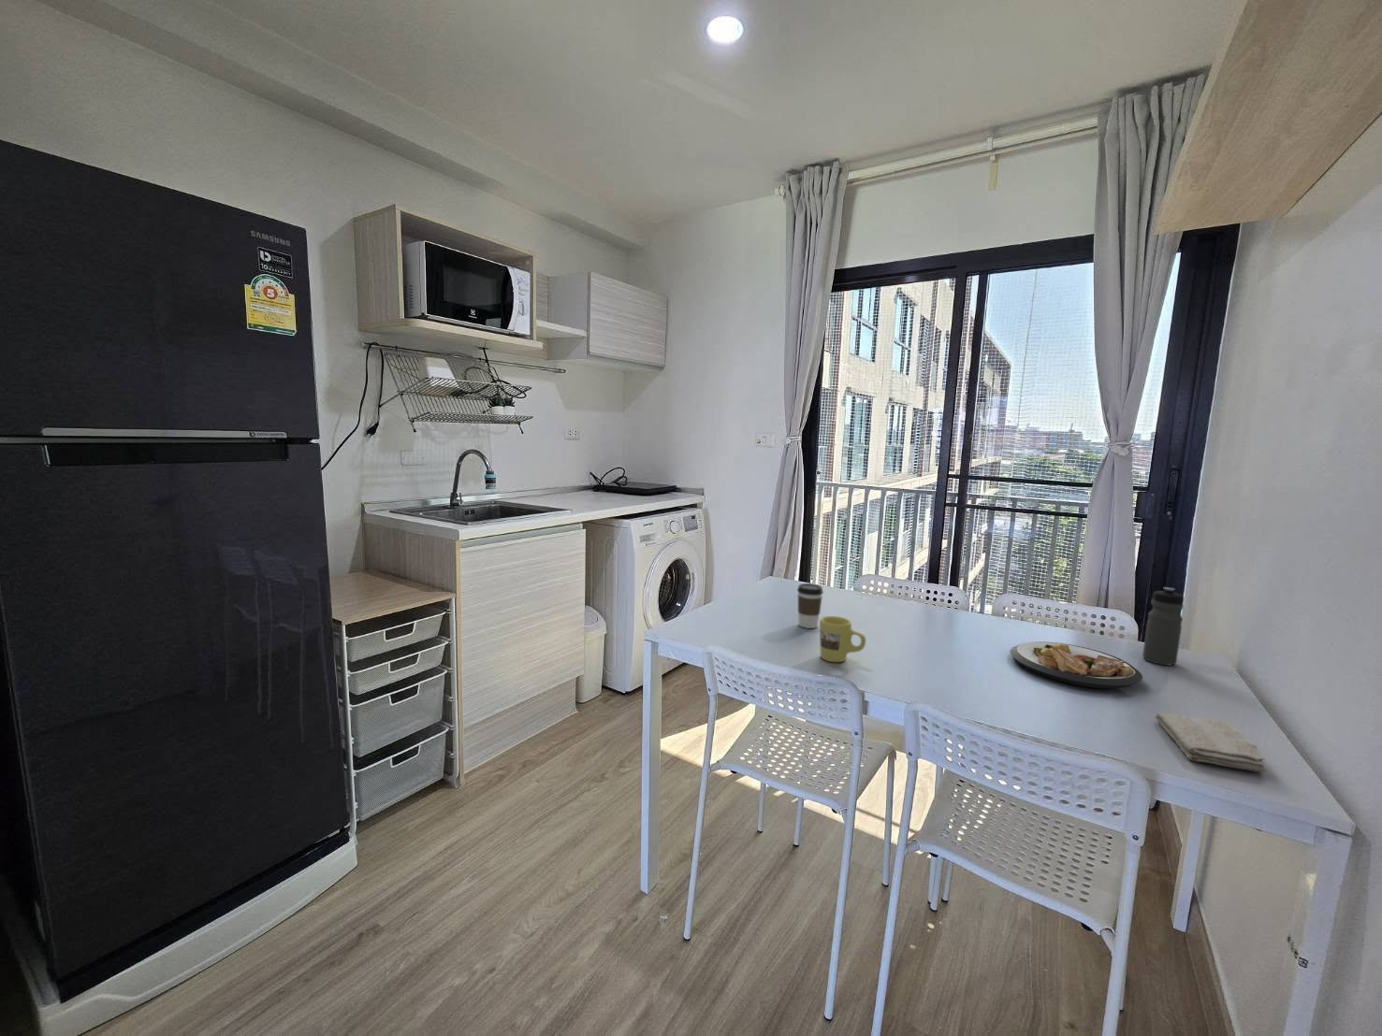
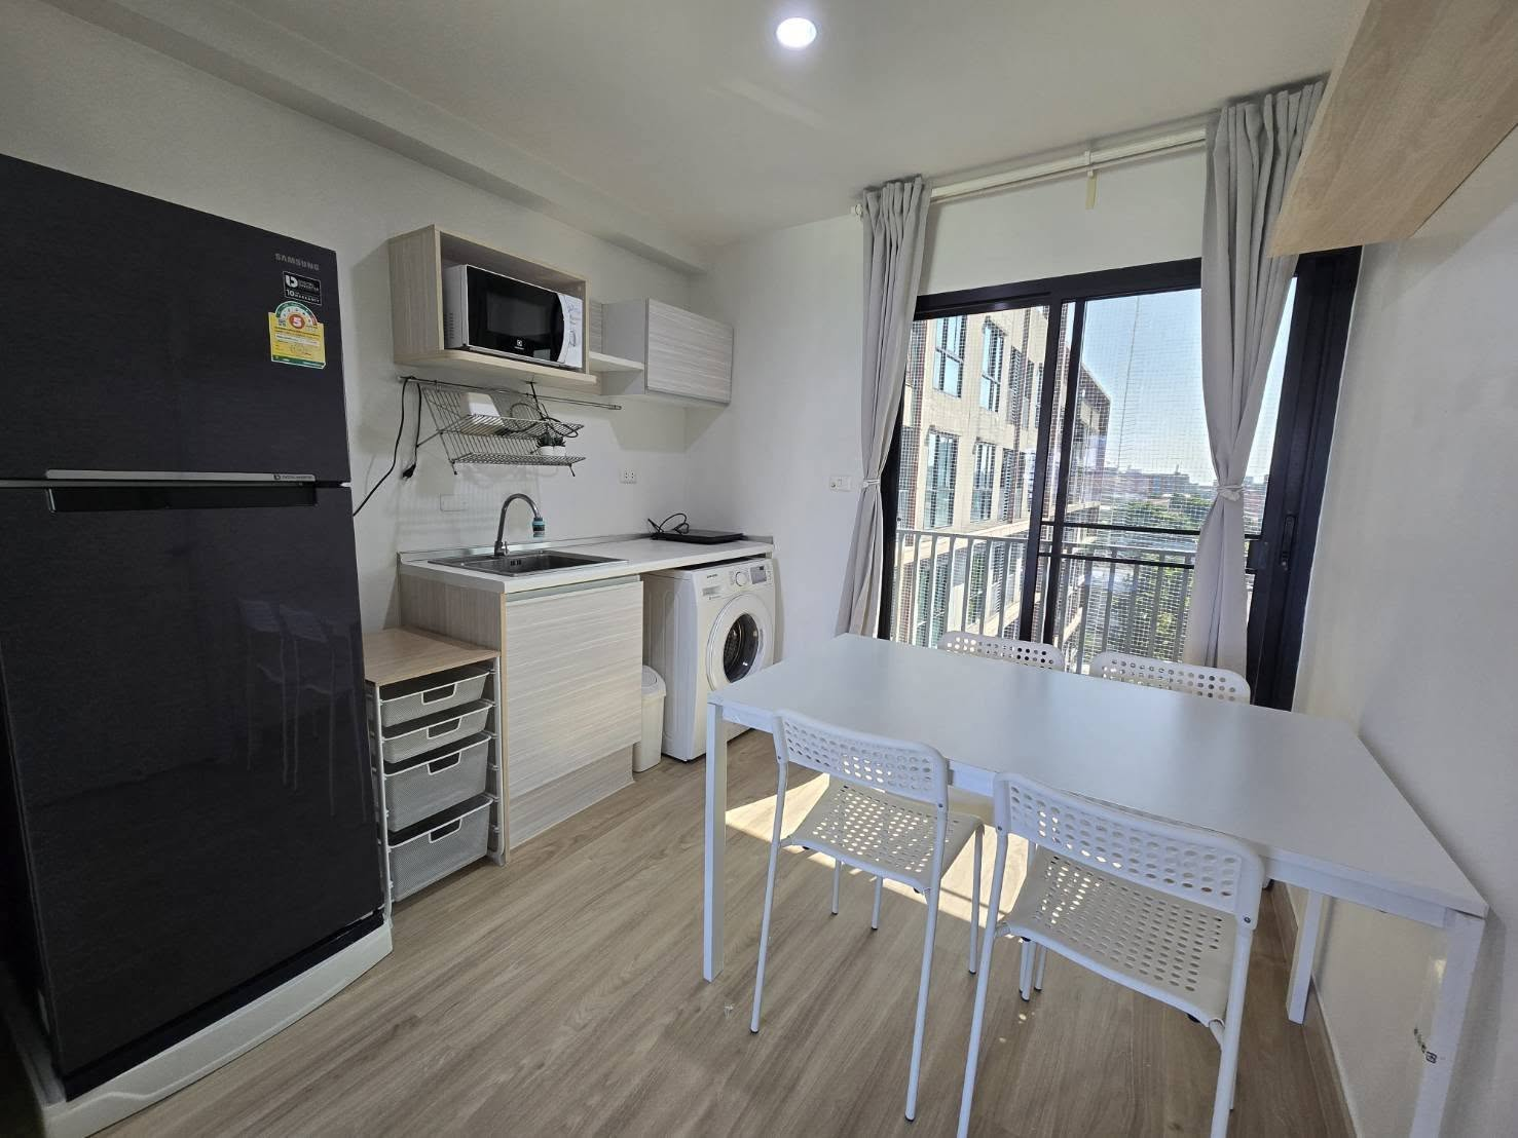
- coffee cup [796,582,824,629]
- plate [1010,641,1143,690]
- mug [819,615,867,663]
- water bottle [1141,587,1185,666]
- washcloth [1153,712,1268,773]
